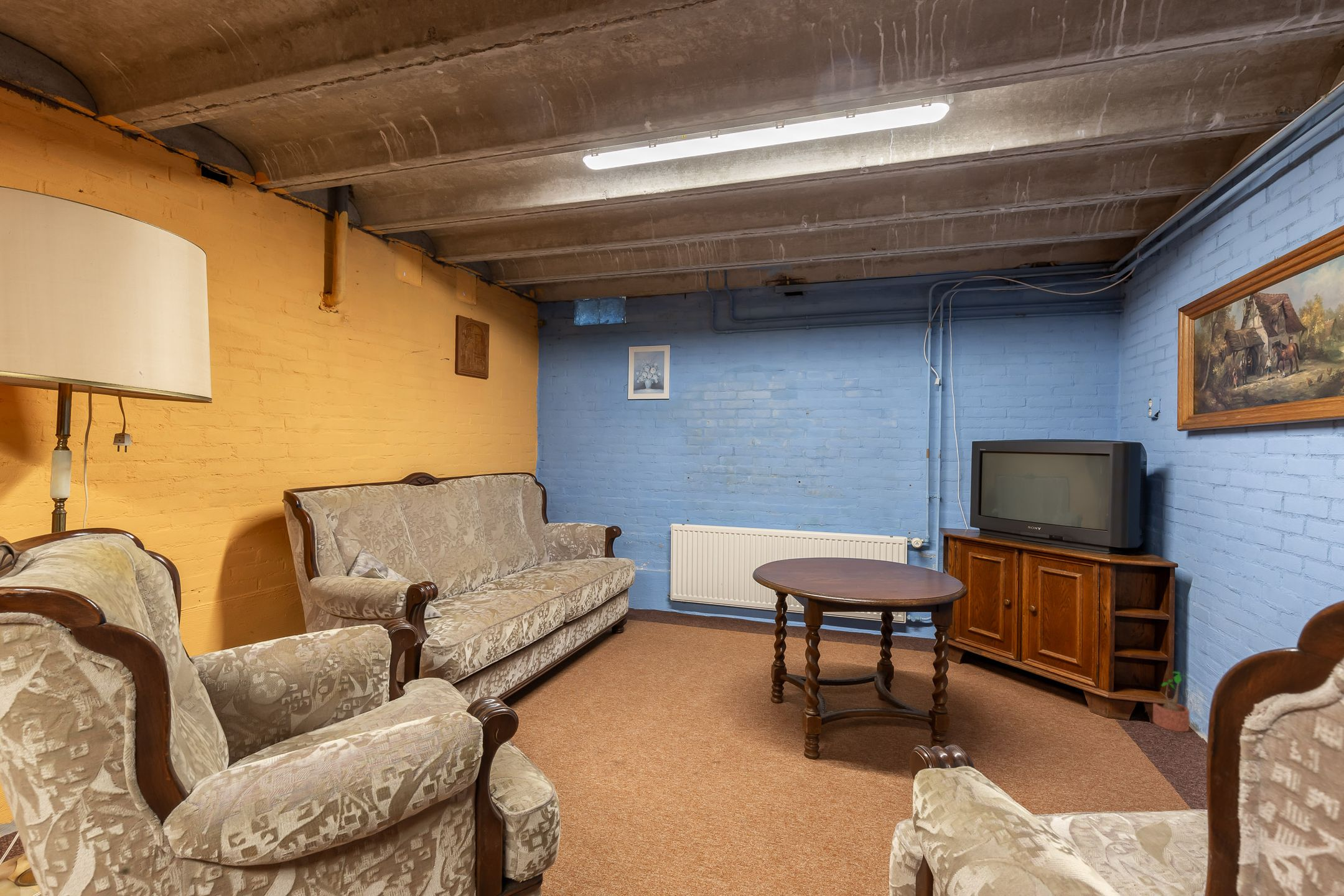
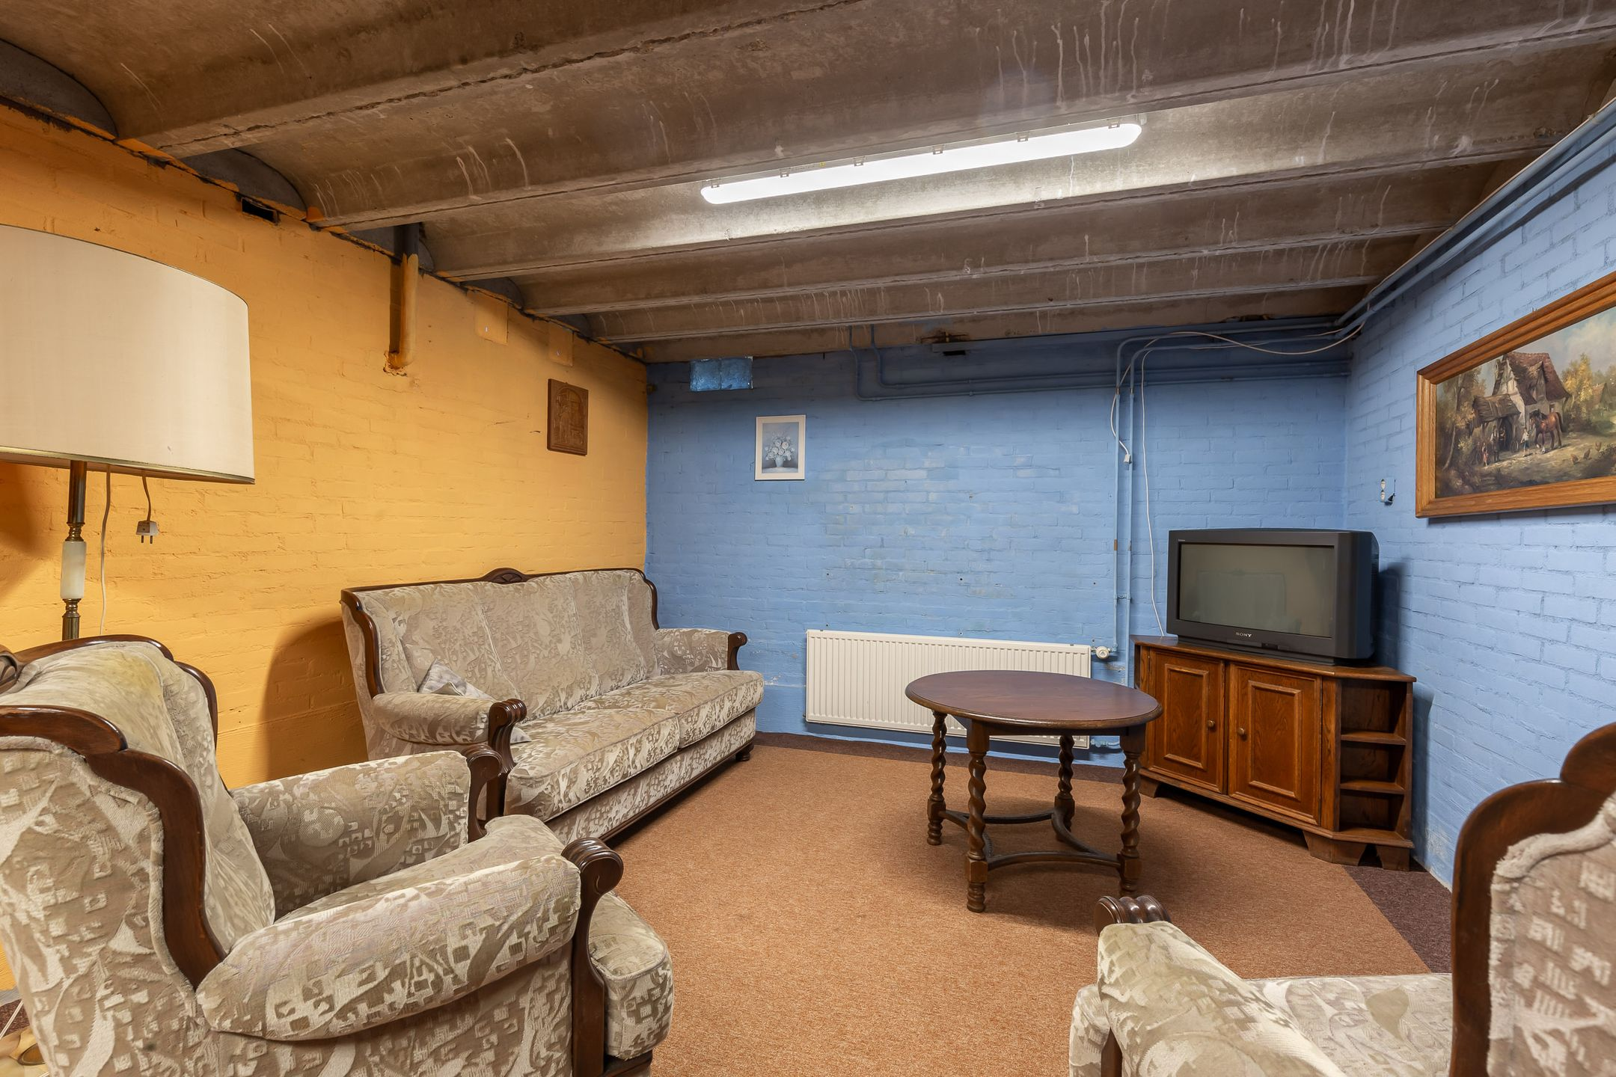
- potted plant [1152,671,1196,732]
